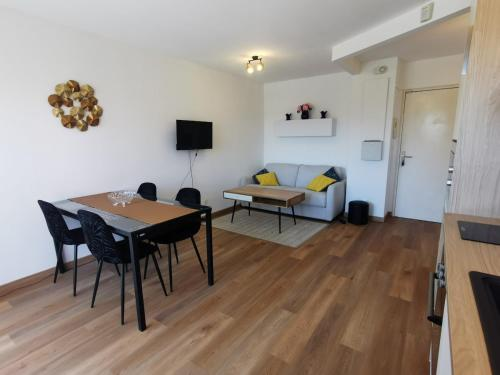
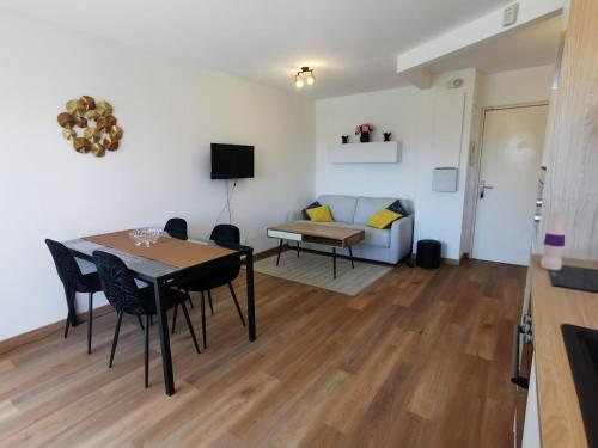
+ bottle [539,210,566,271]
